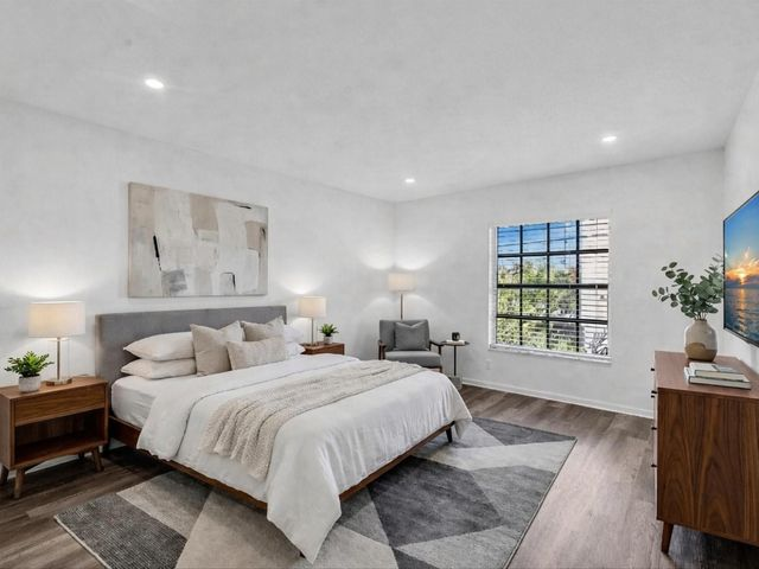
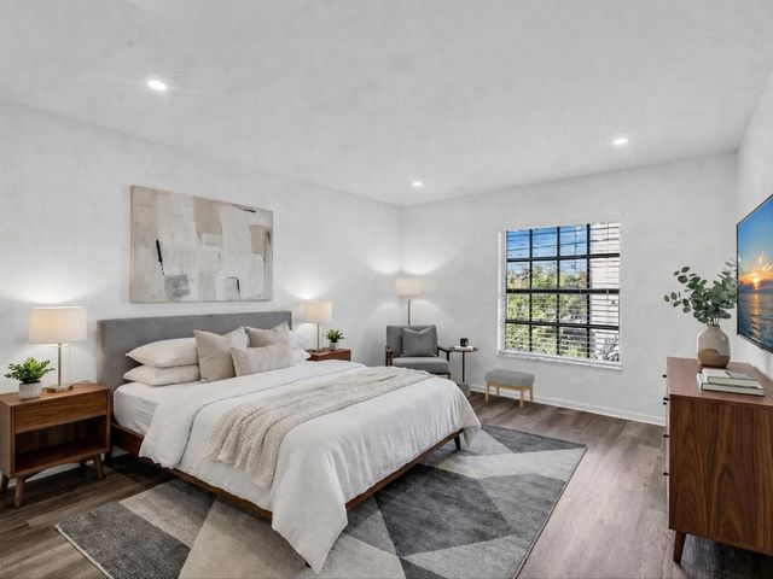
+ footstool [484,368,535,409]
